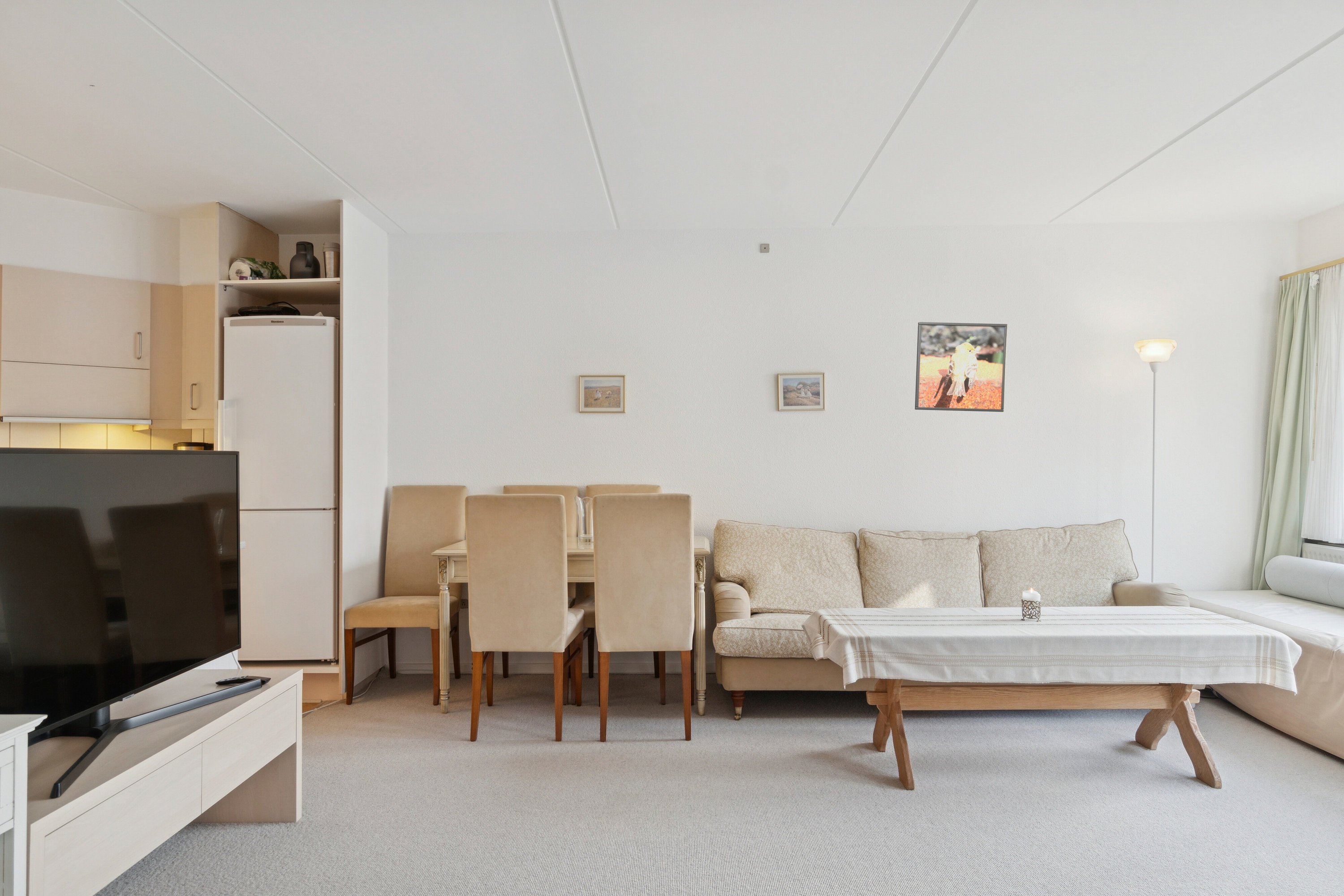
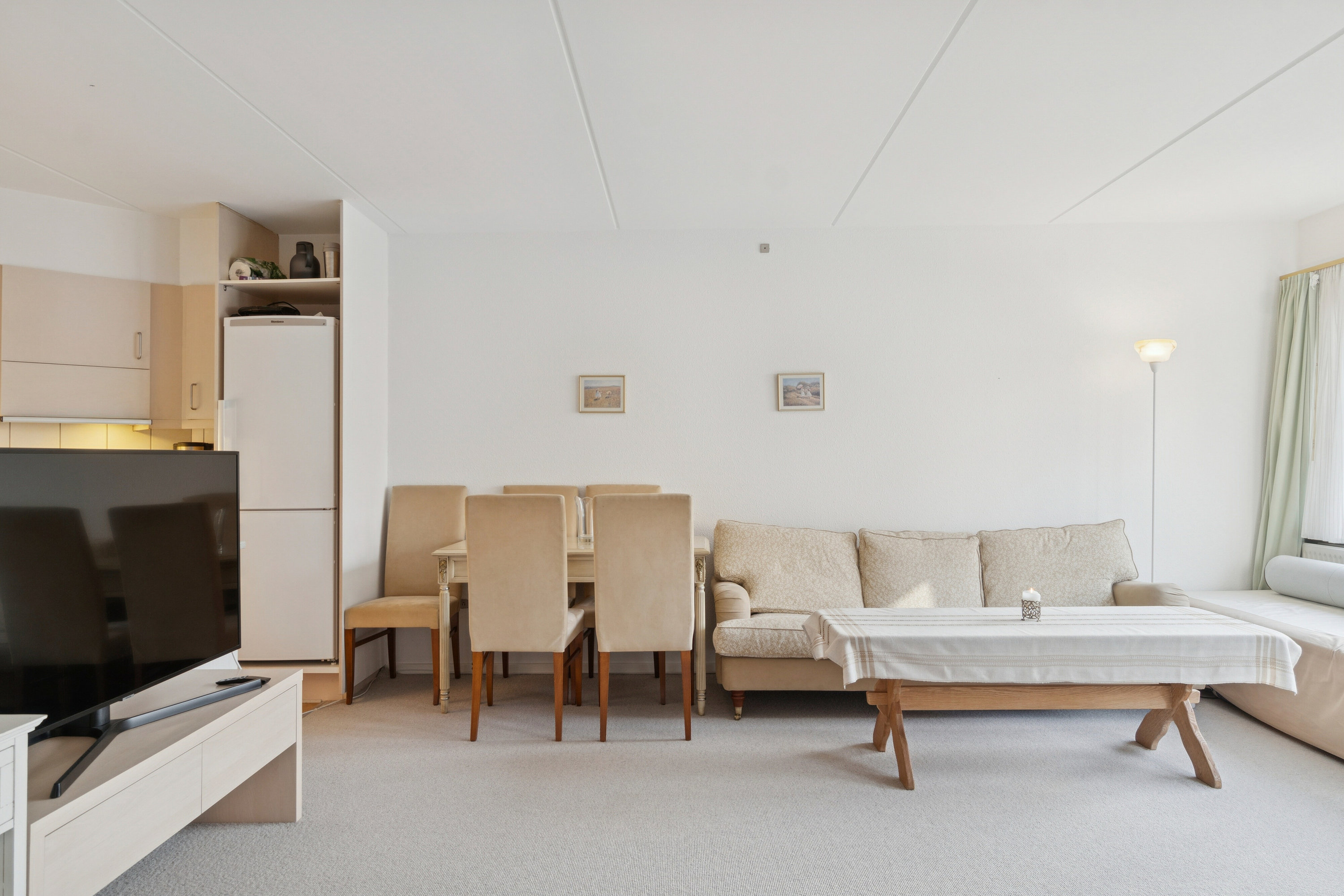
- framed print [914,322,1008,412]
